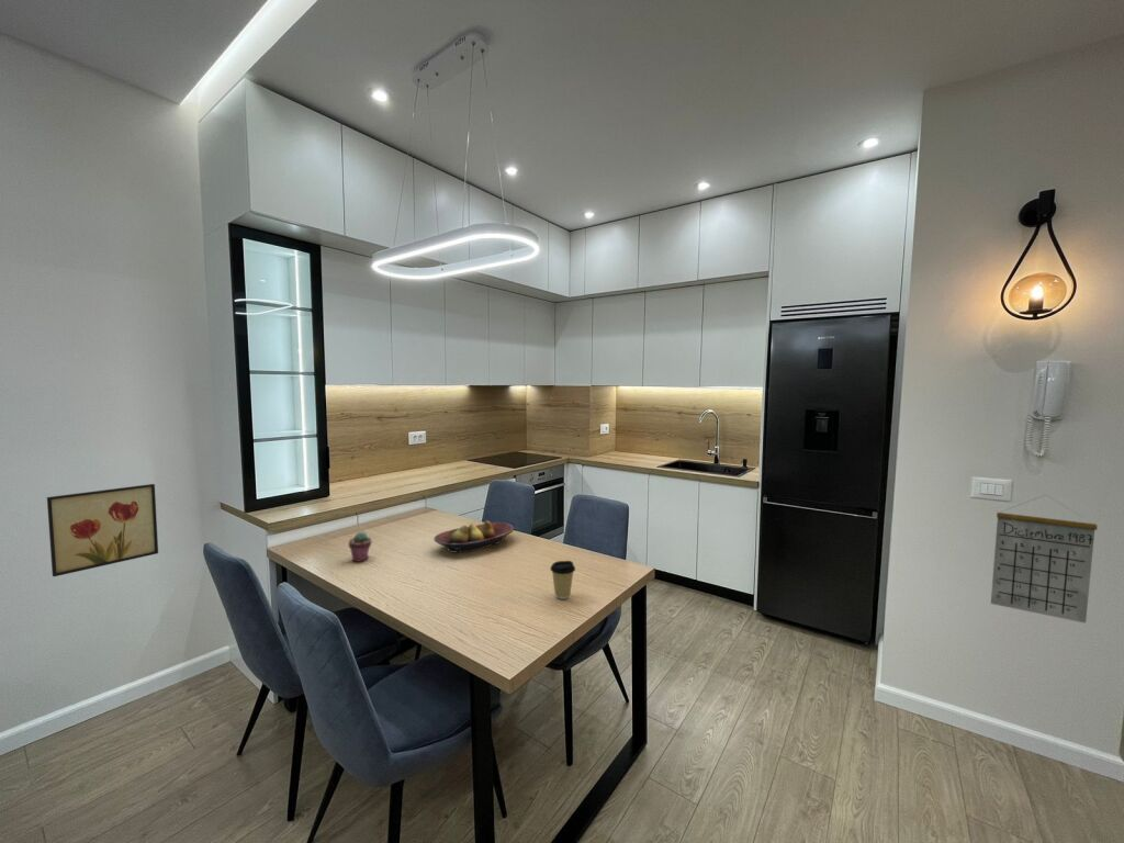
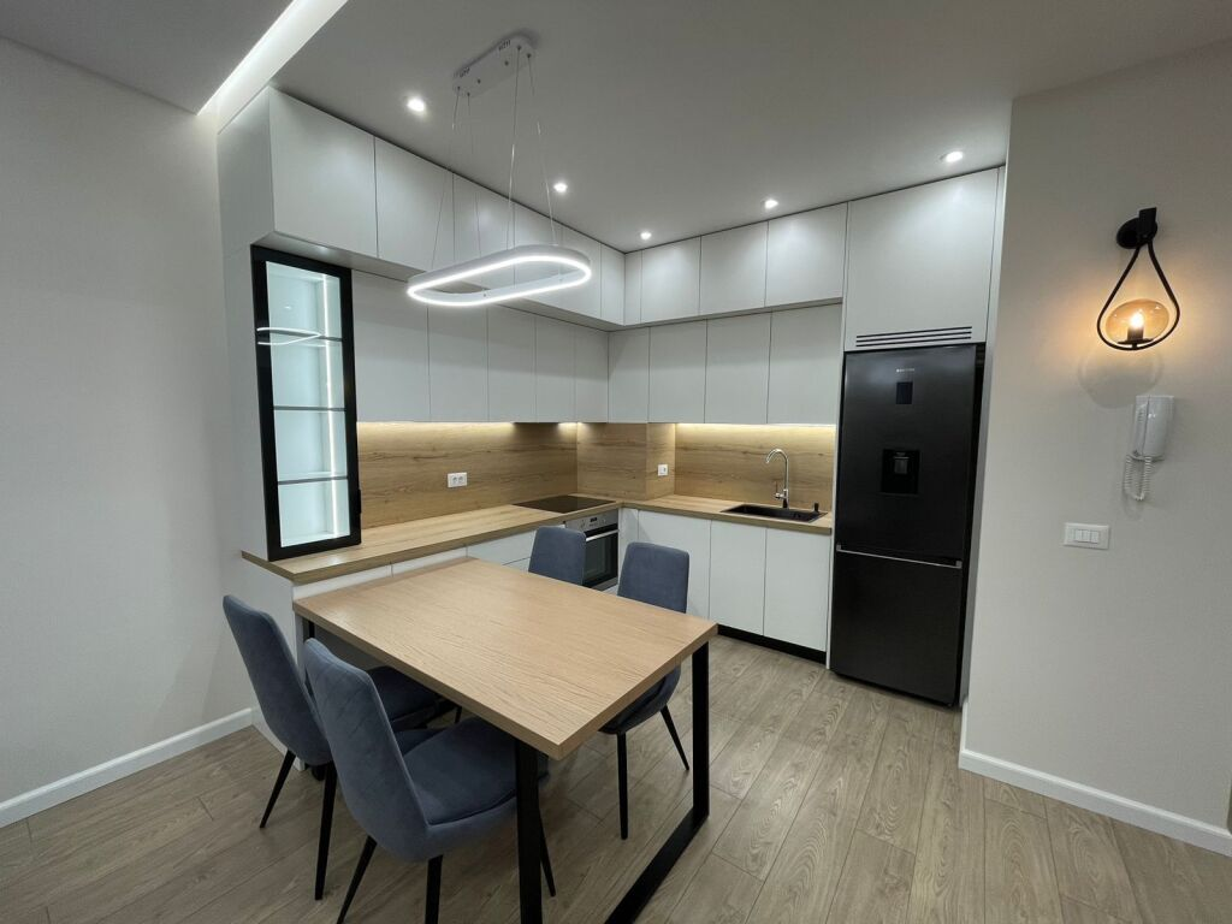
- coffee cup [549,560,576,600]
- potted succulent [348,530,373,563]
- calendar [990,494,1099,625]
- wall art [46,483,159,577]
- fruit bowl [432,519,515,554]
